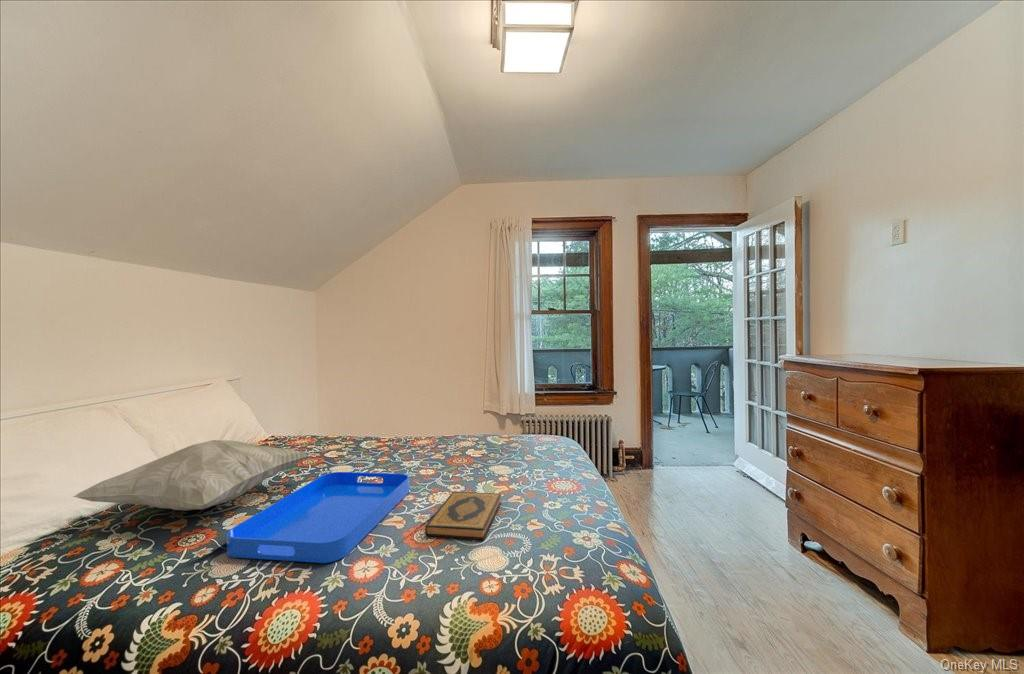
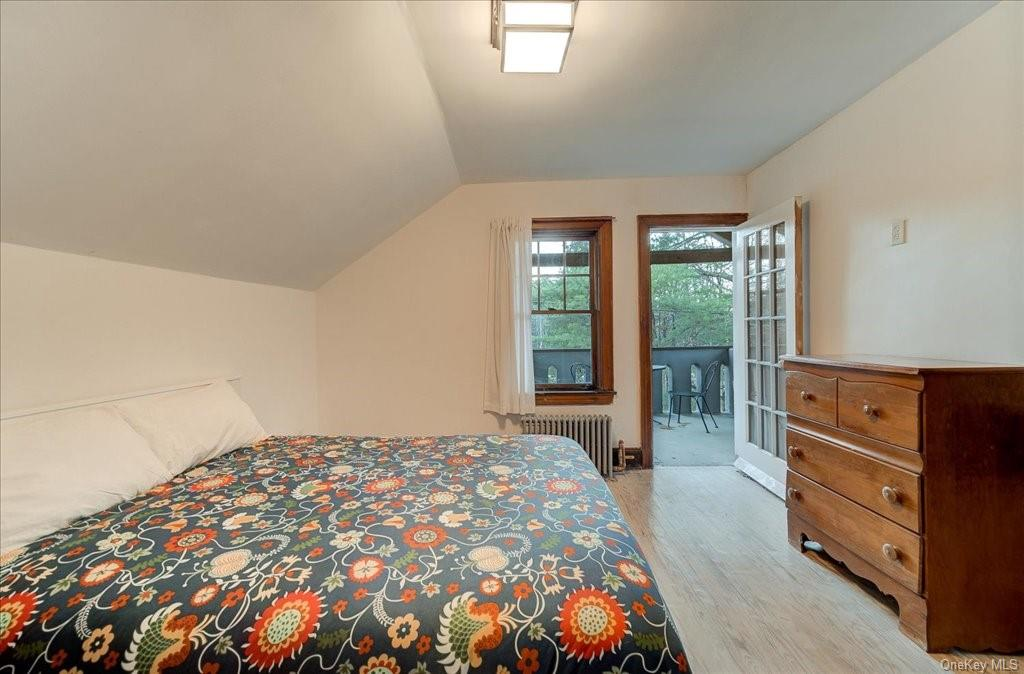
- hardback book [424,491,502,541]
- serving tray [225,471,410,564]
- decorative pillow [72,439,310,511]
